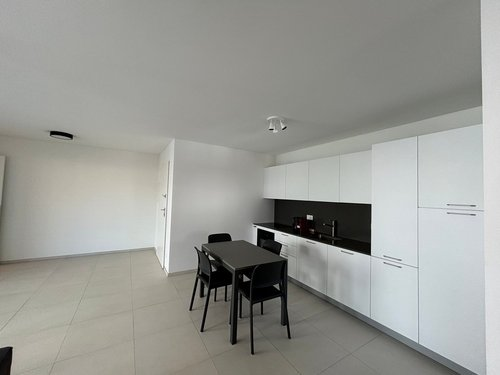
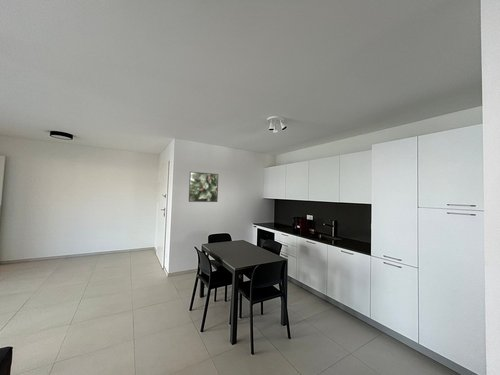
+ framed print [188,171,219,203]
